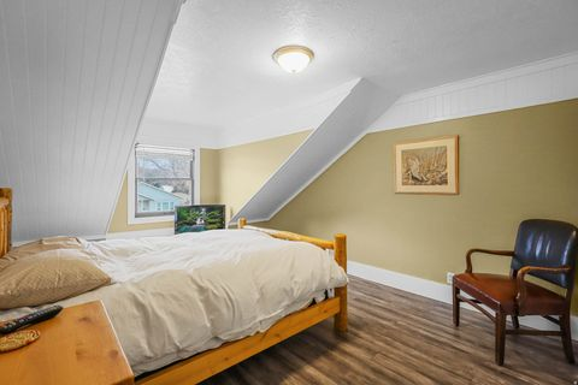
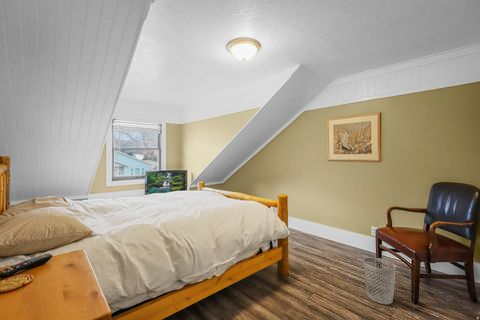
+ wastebasket [362,256,397,305]
